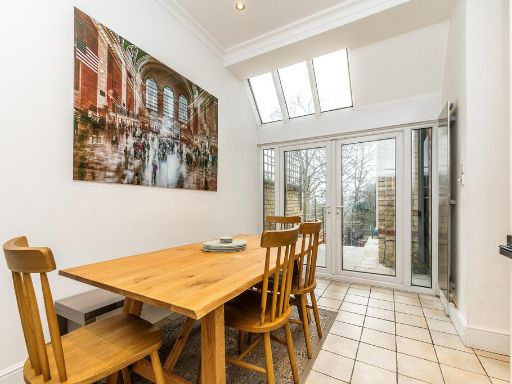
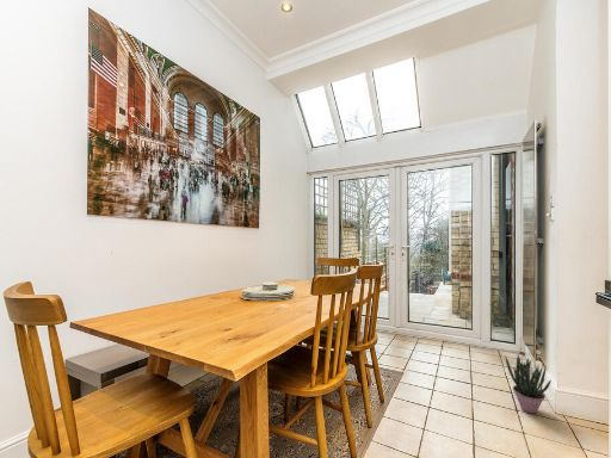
+ potted plant [504,353,553,415]
